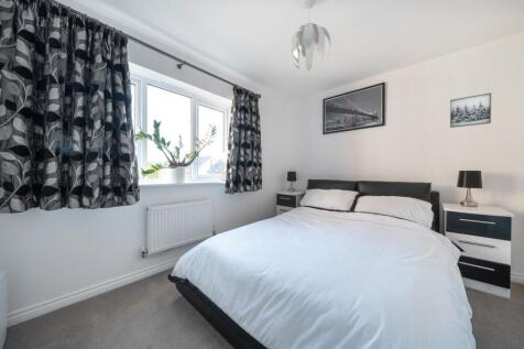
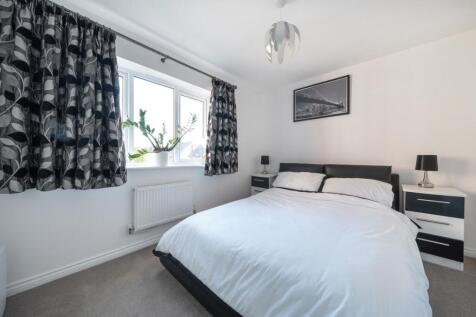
- wall art [449,91,492,129]
